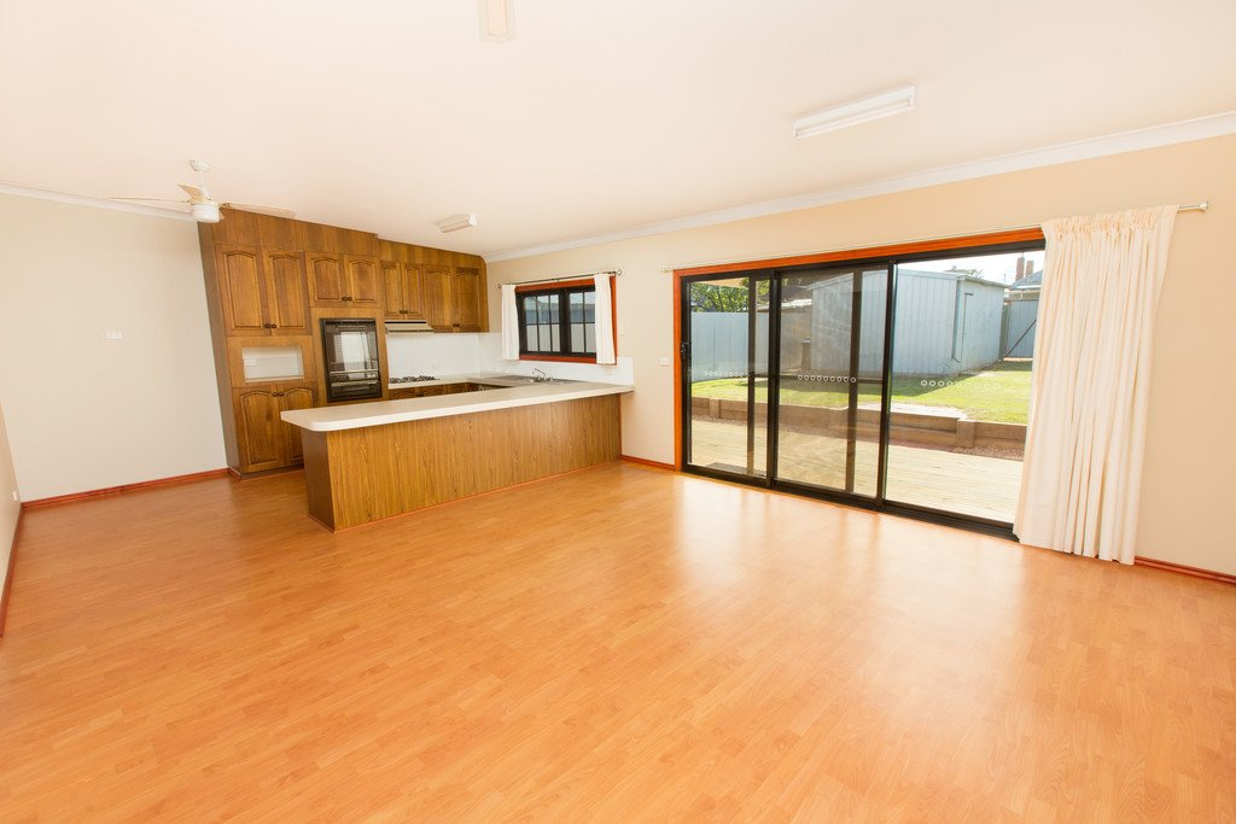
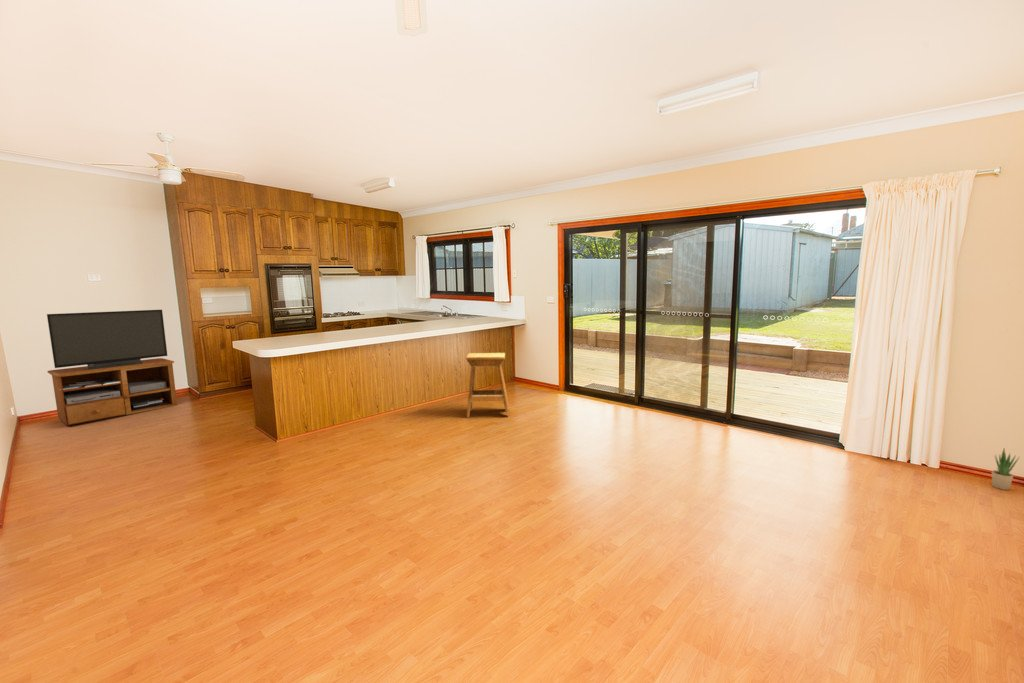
+ tv stand [46,309,178,427]
+ potted plant [991,448,1020,491]
+ stool [465,352,510,418]
